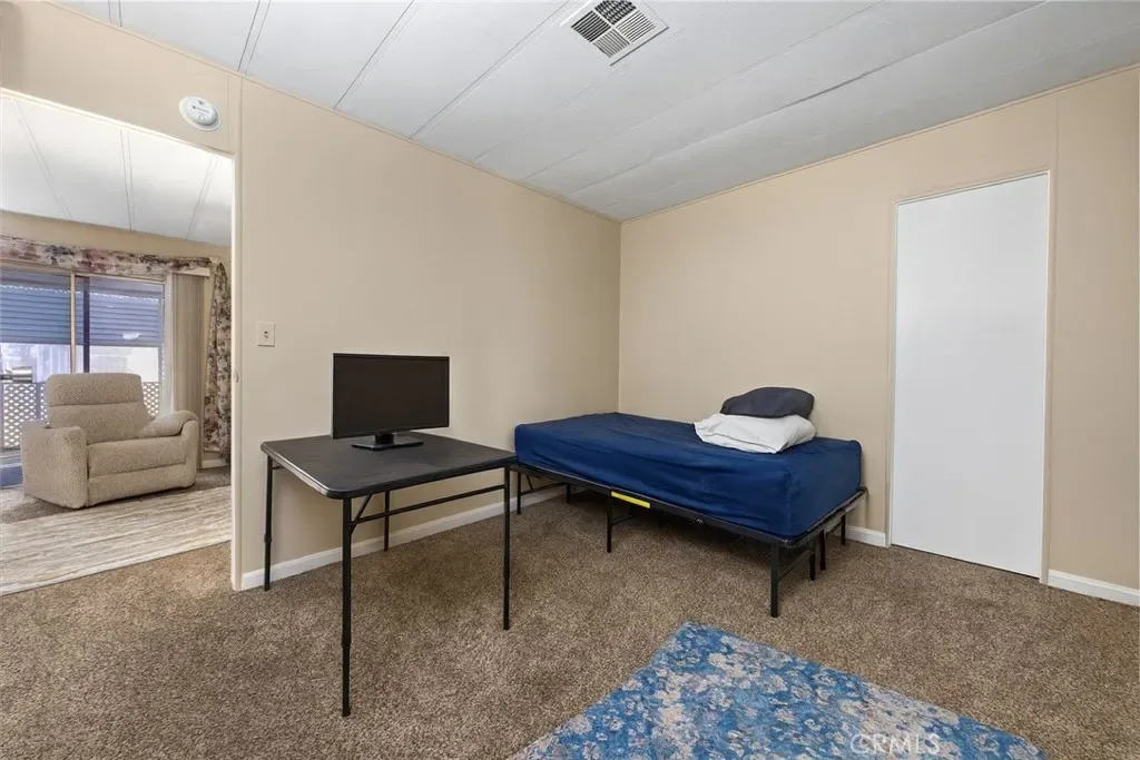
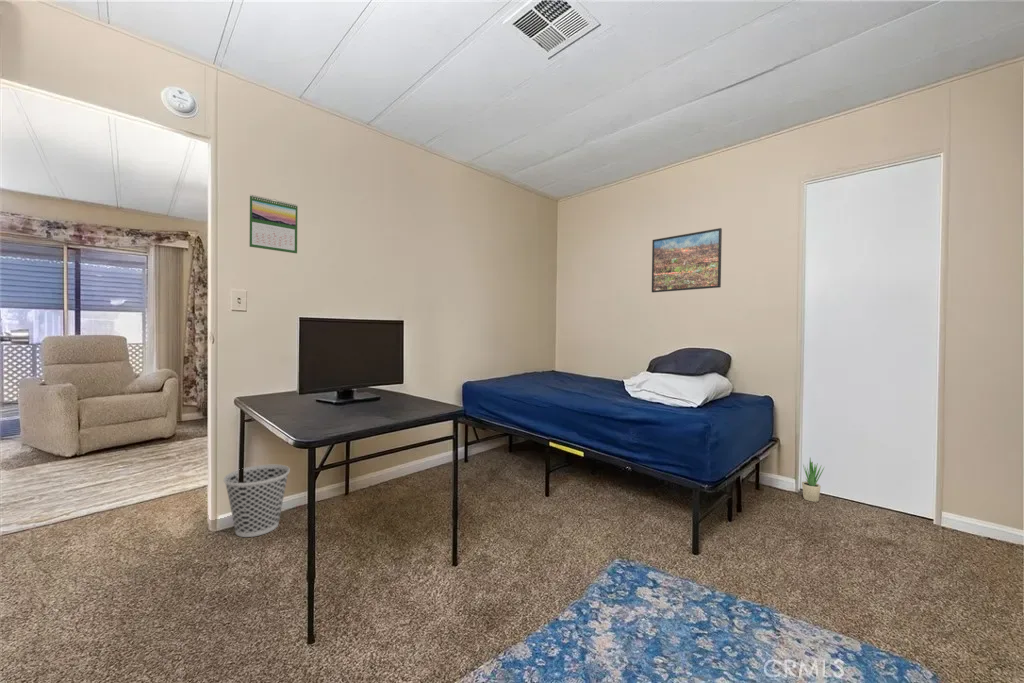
+ calendar [248,194,299,255]
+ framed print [651,227,723,293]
+ wastebasket [223,464,291,538]
+ potted plant [801,457,825,503]
